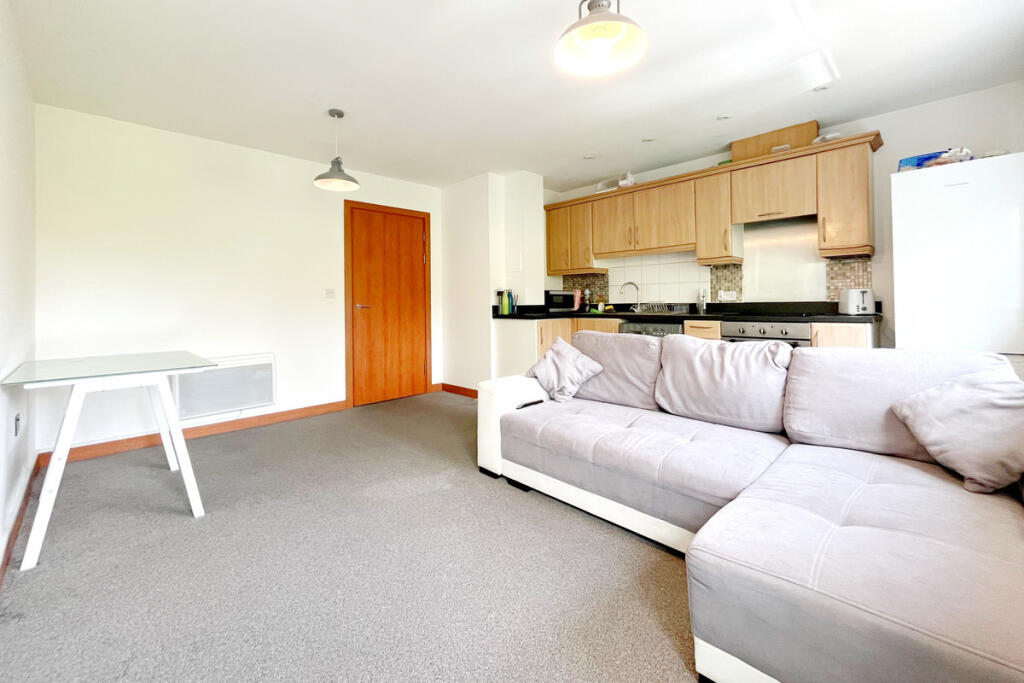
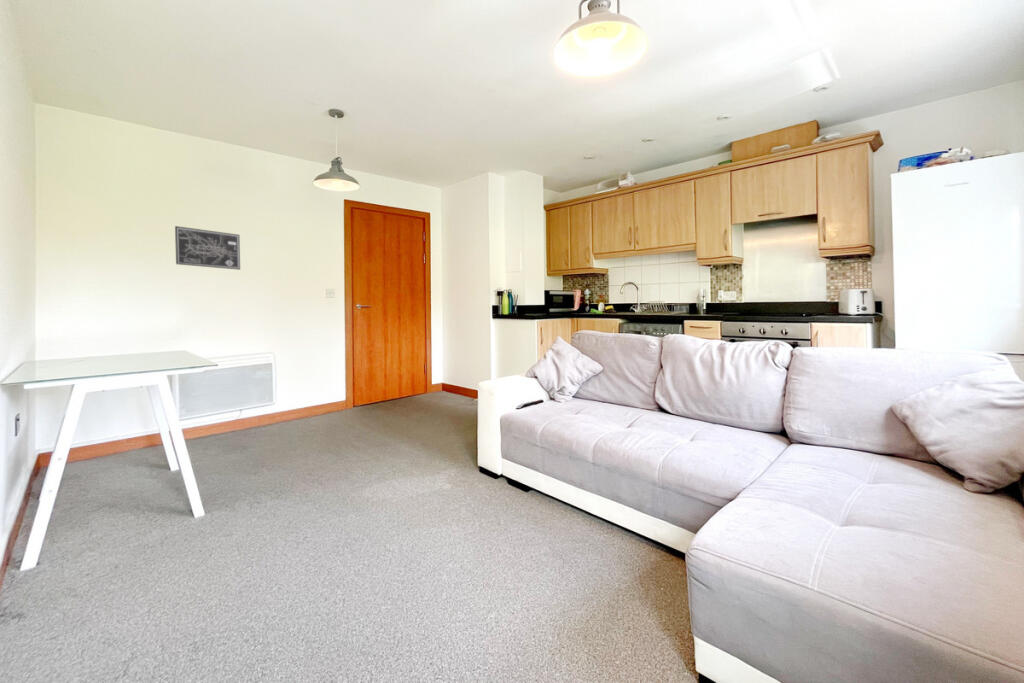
+ wall art [174,225,241,271]
